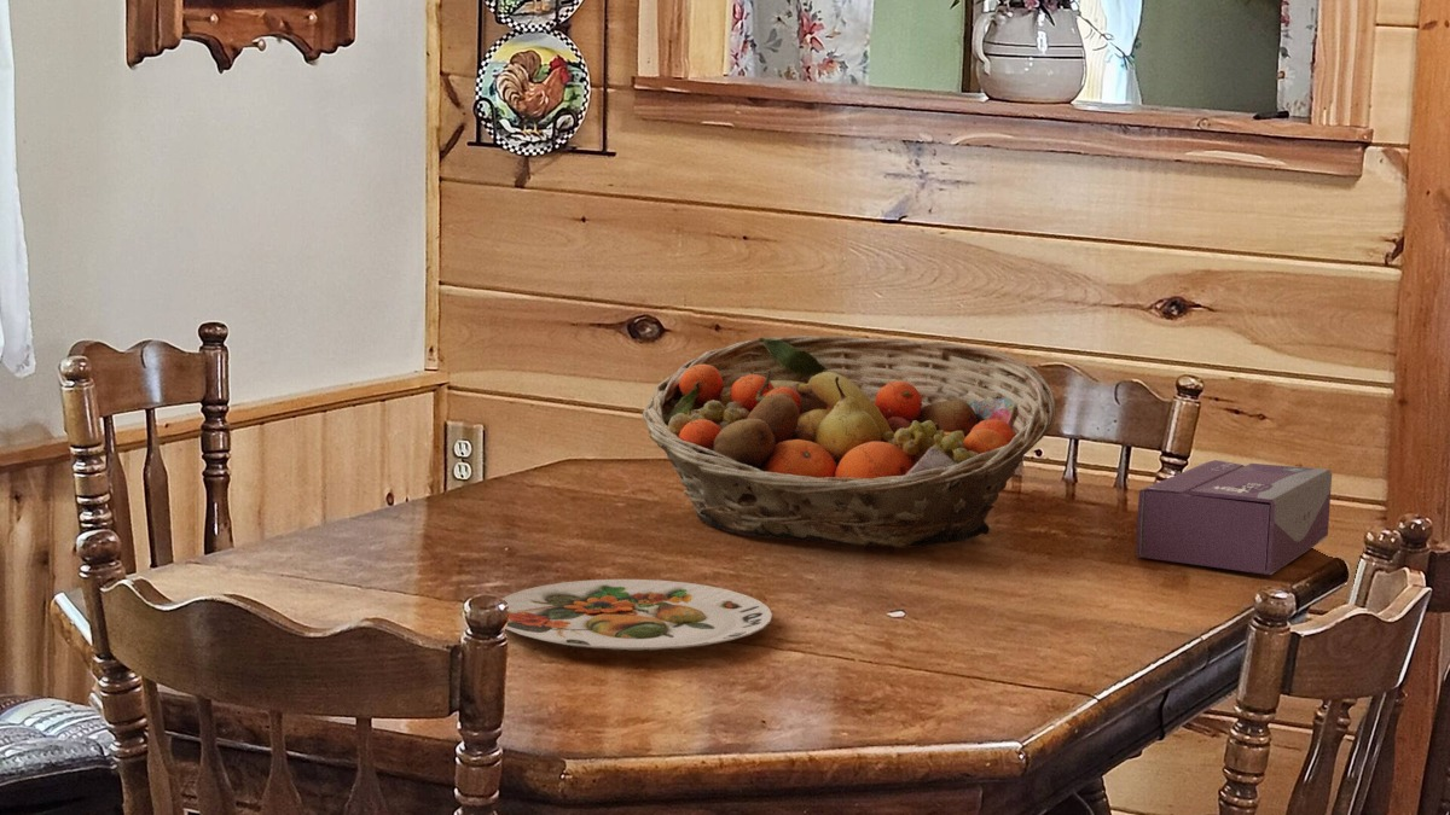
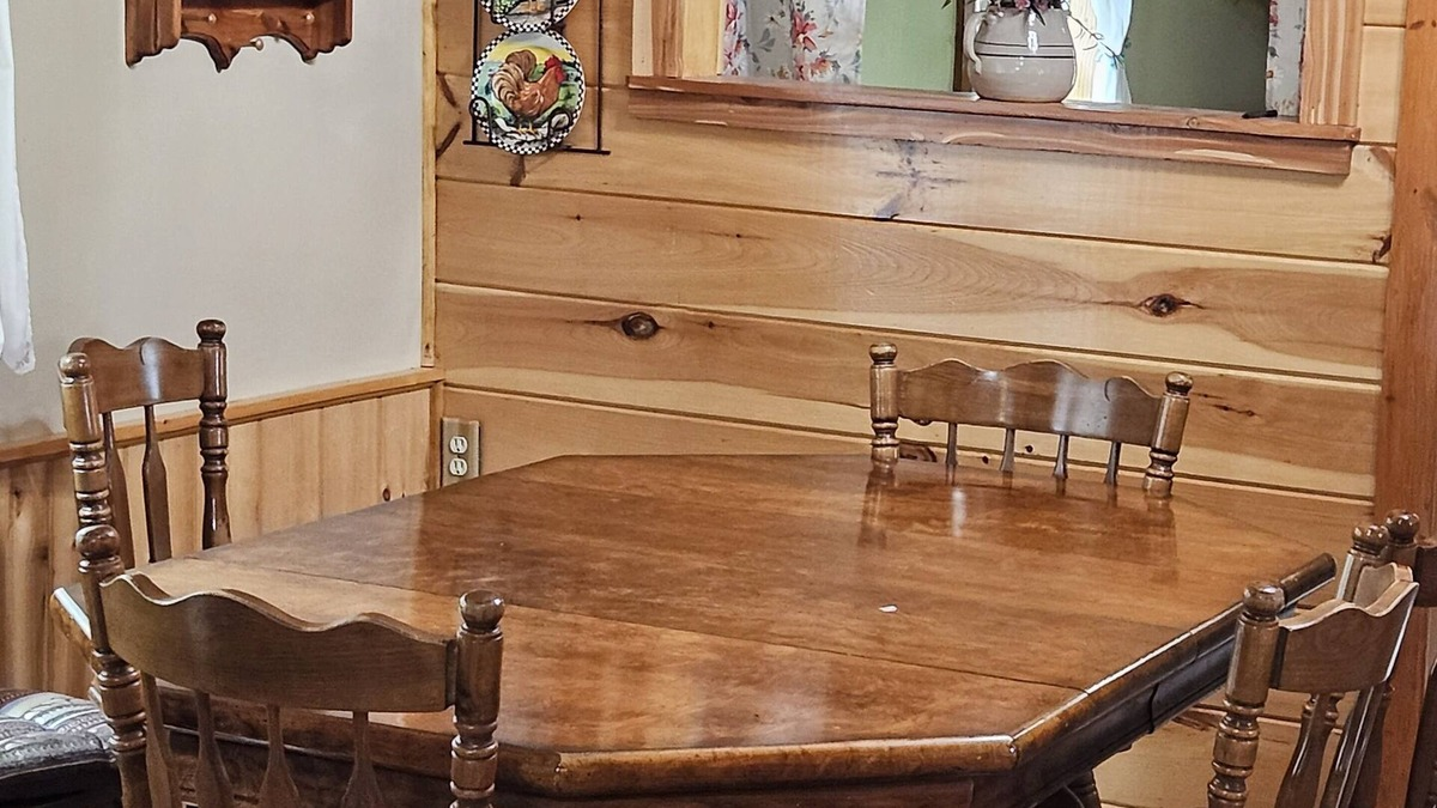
- plate [501,578,773,652]
- tissue box [1135,459,1333,576]
- fruit basket [642,334,1057,549]
